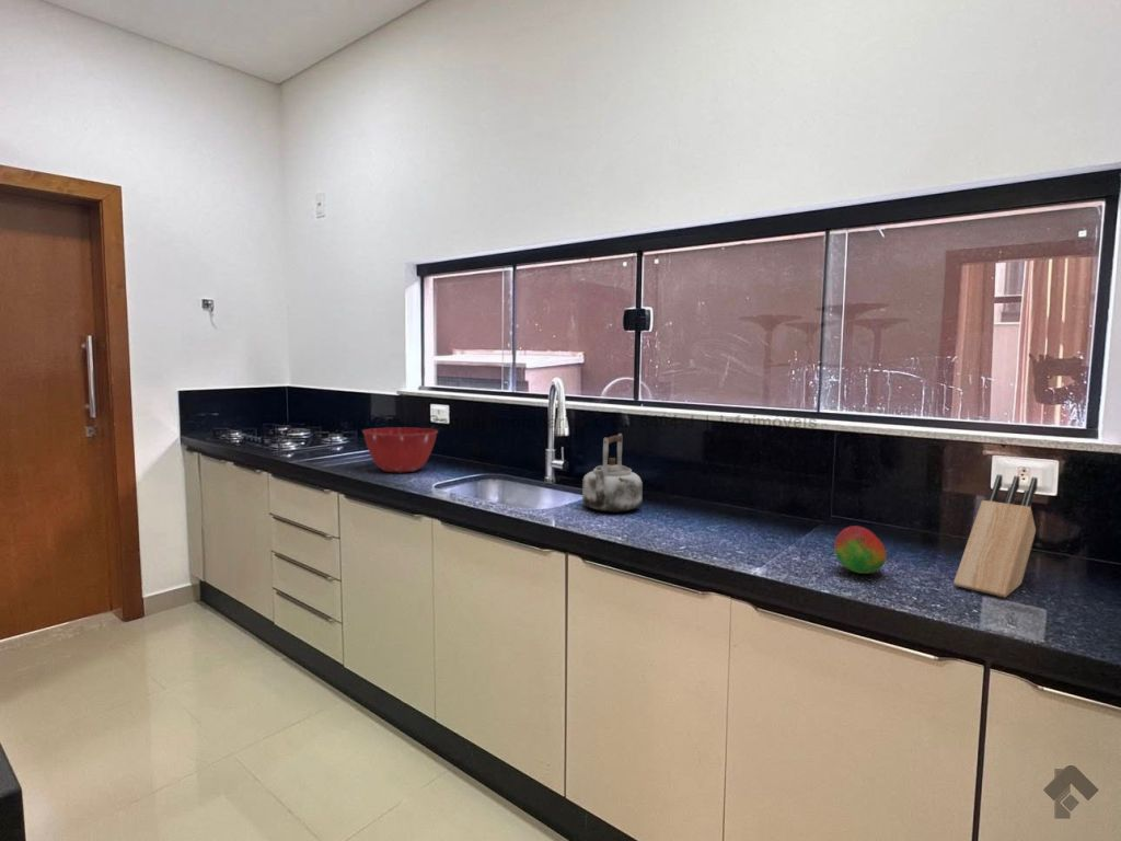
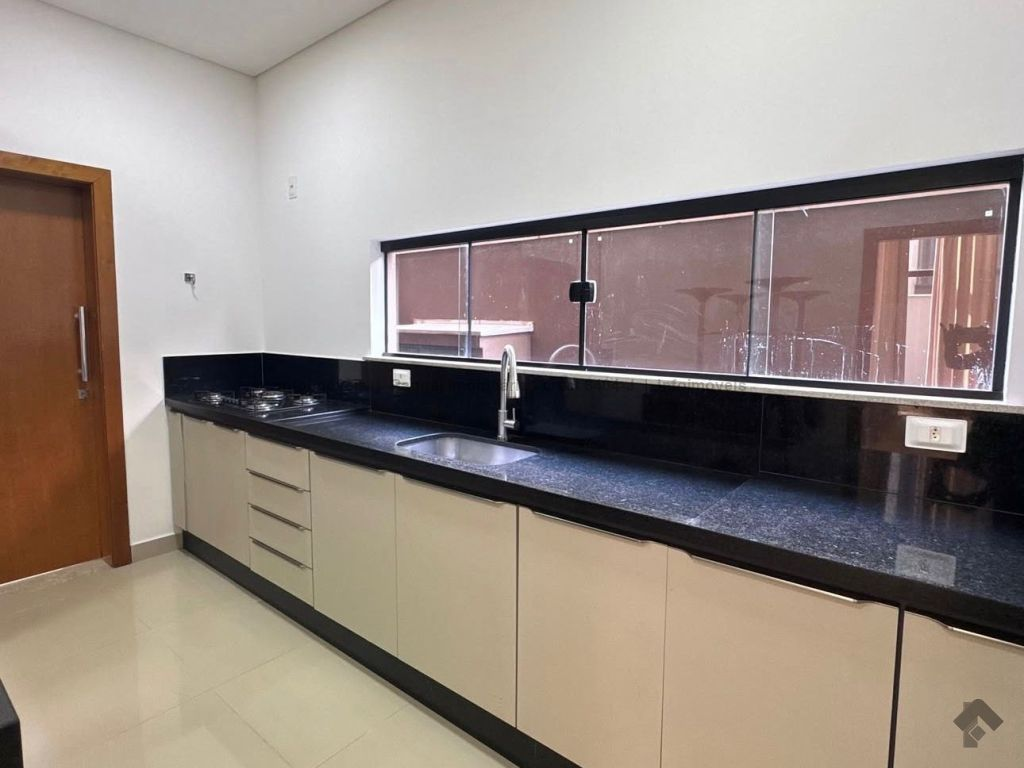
- knife block [952,473,1039,599]
- kettle [581,433,644,514]
- mixing bowl [361,427,439,473]
- fruit [833,525,888,575]
